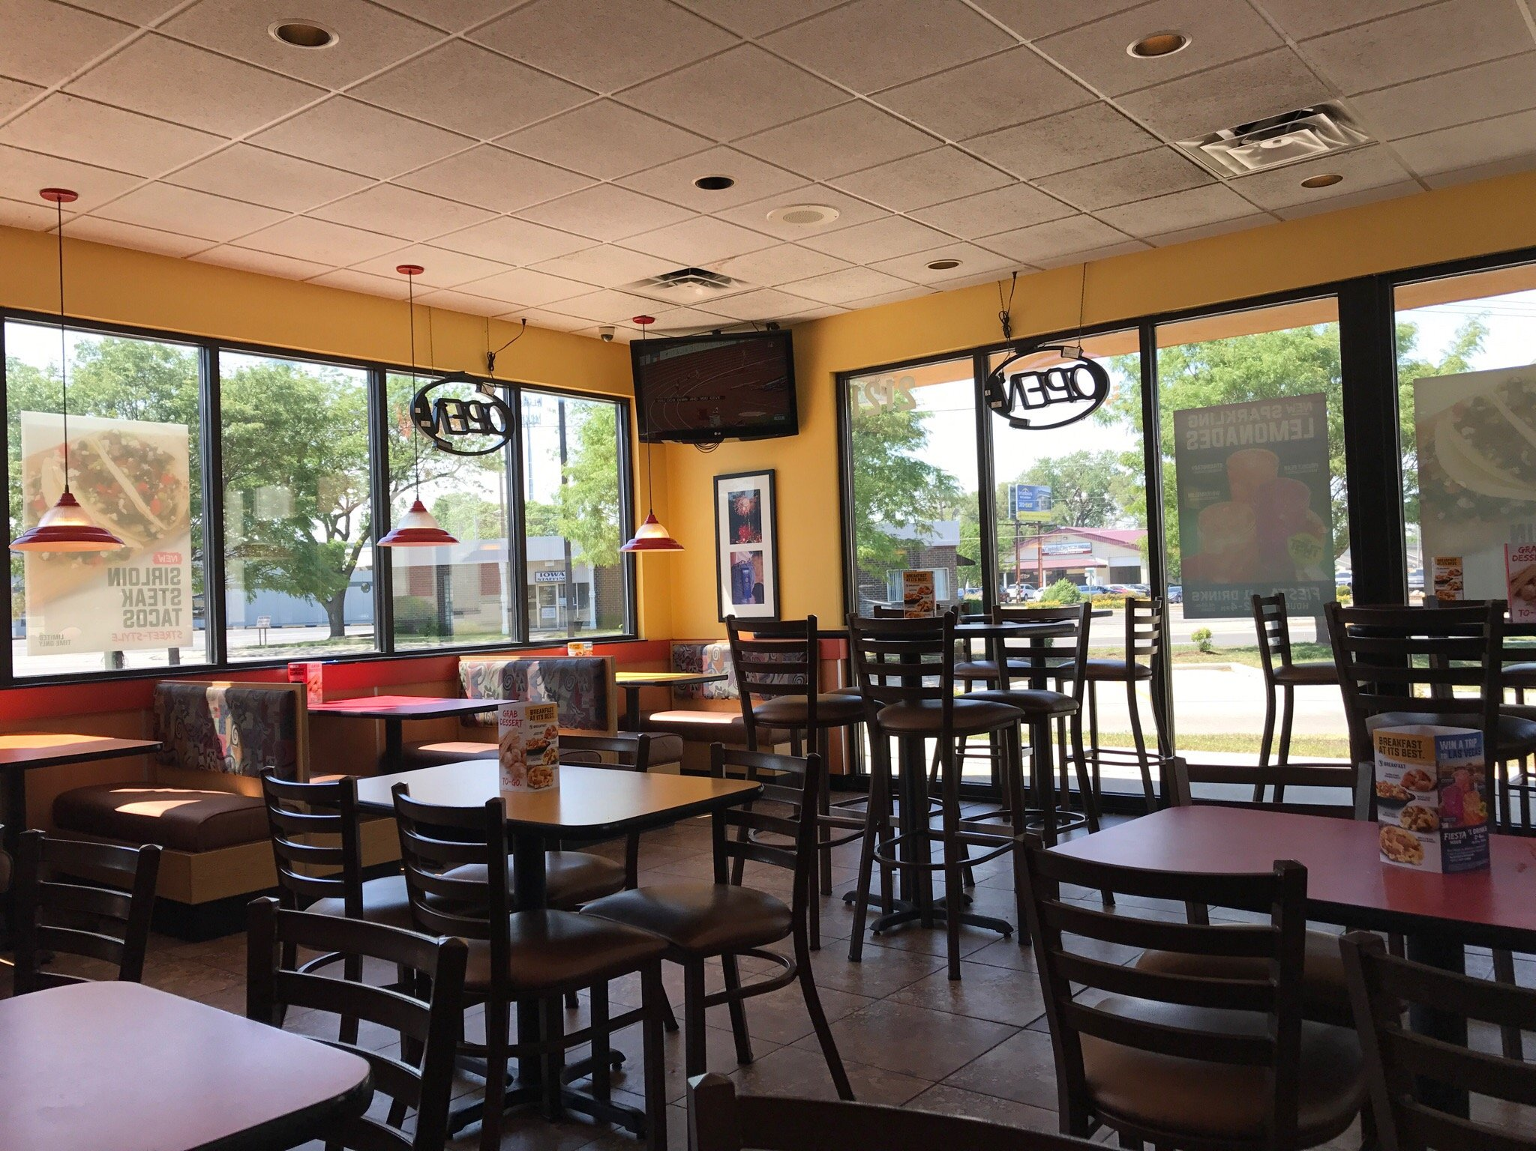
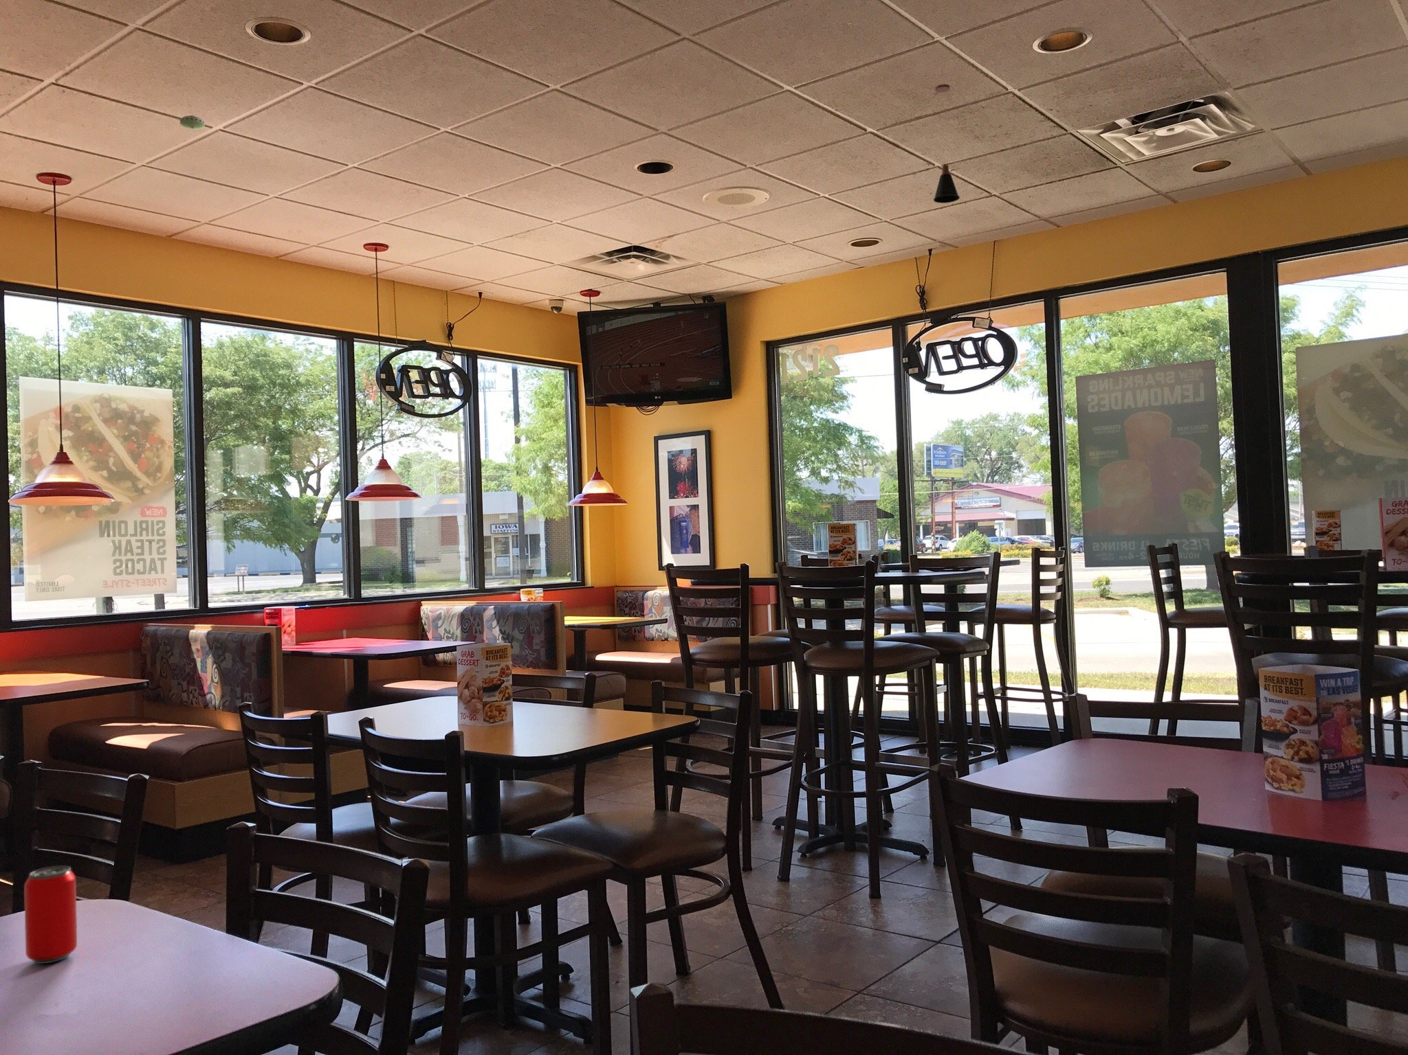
+ pendant lamp [932,84,960,204]
+ can [23,865,78,964]
+ smoke detector [180,115,205,130]
